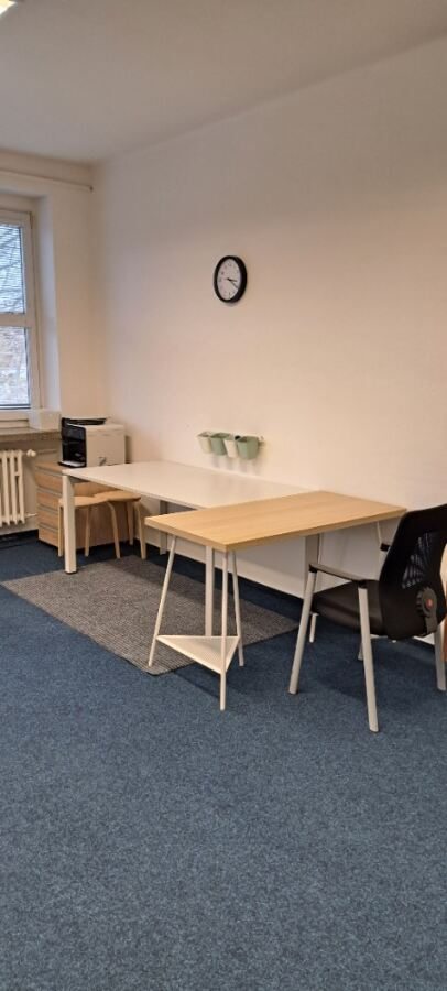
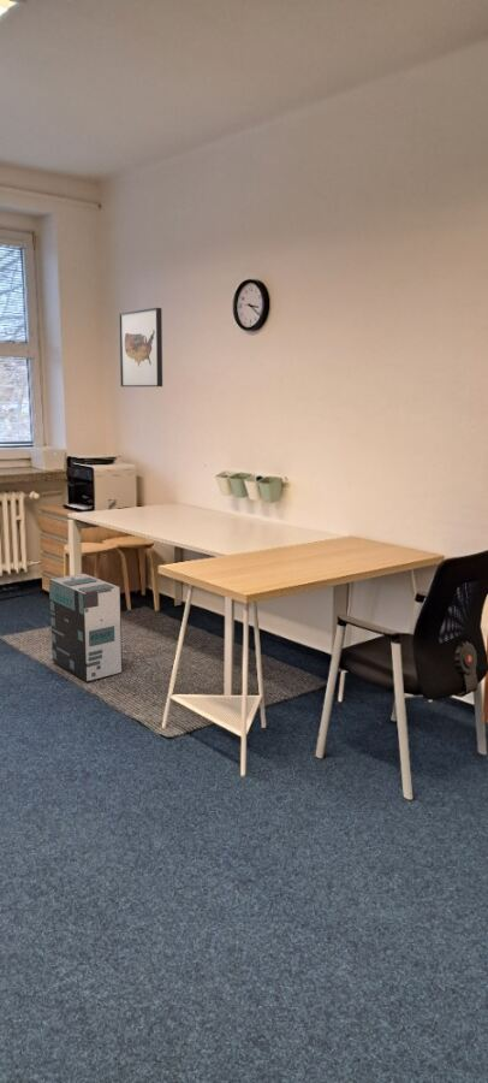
+ cardboard box [48,573,124,682]
+ wall art [118,307,163,387]
